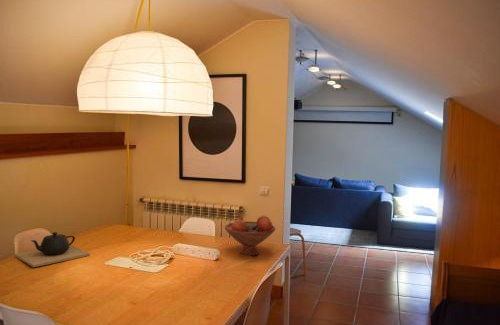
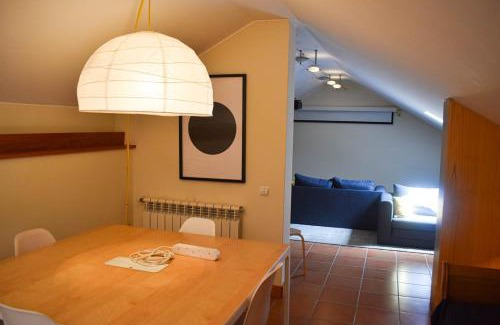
- fruit bowl [224,215,276,257]
- teapot [13,231,91,268]
